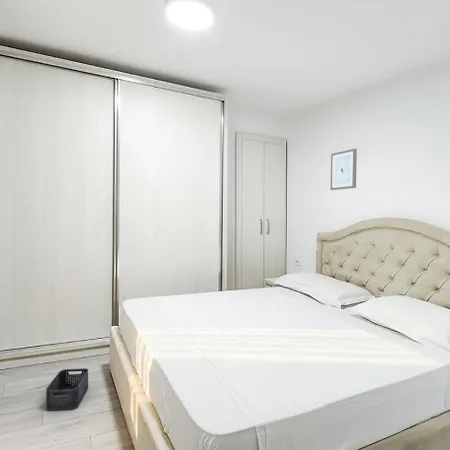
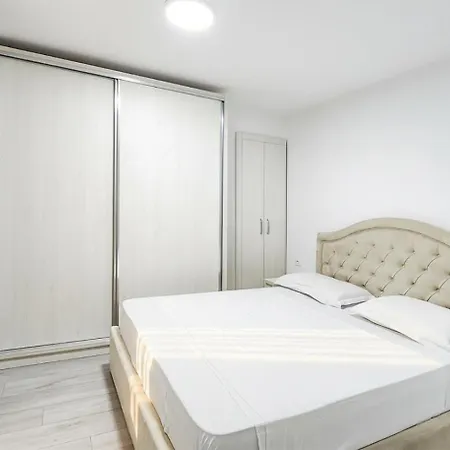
- wall art [330,148,358,191]
- storage bin [45,367,89,412]
